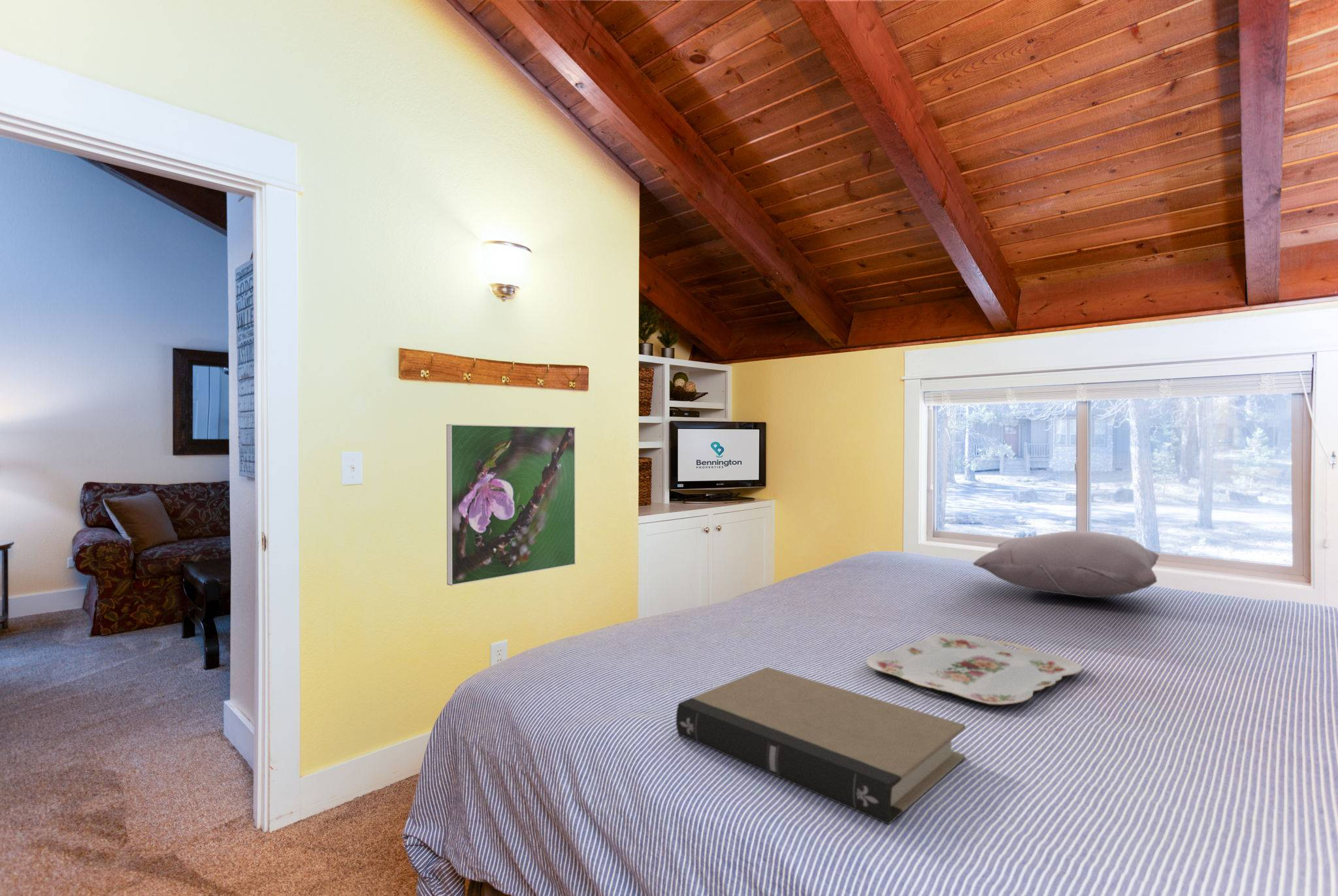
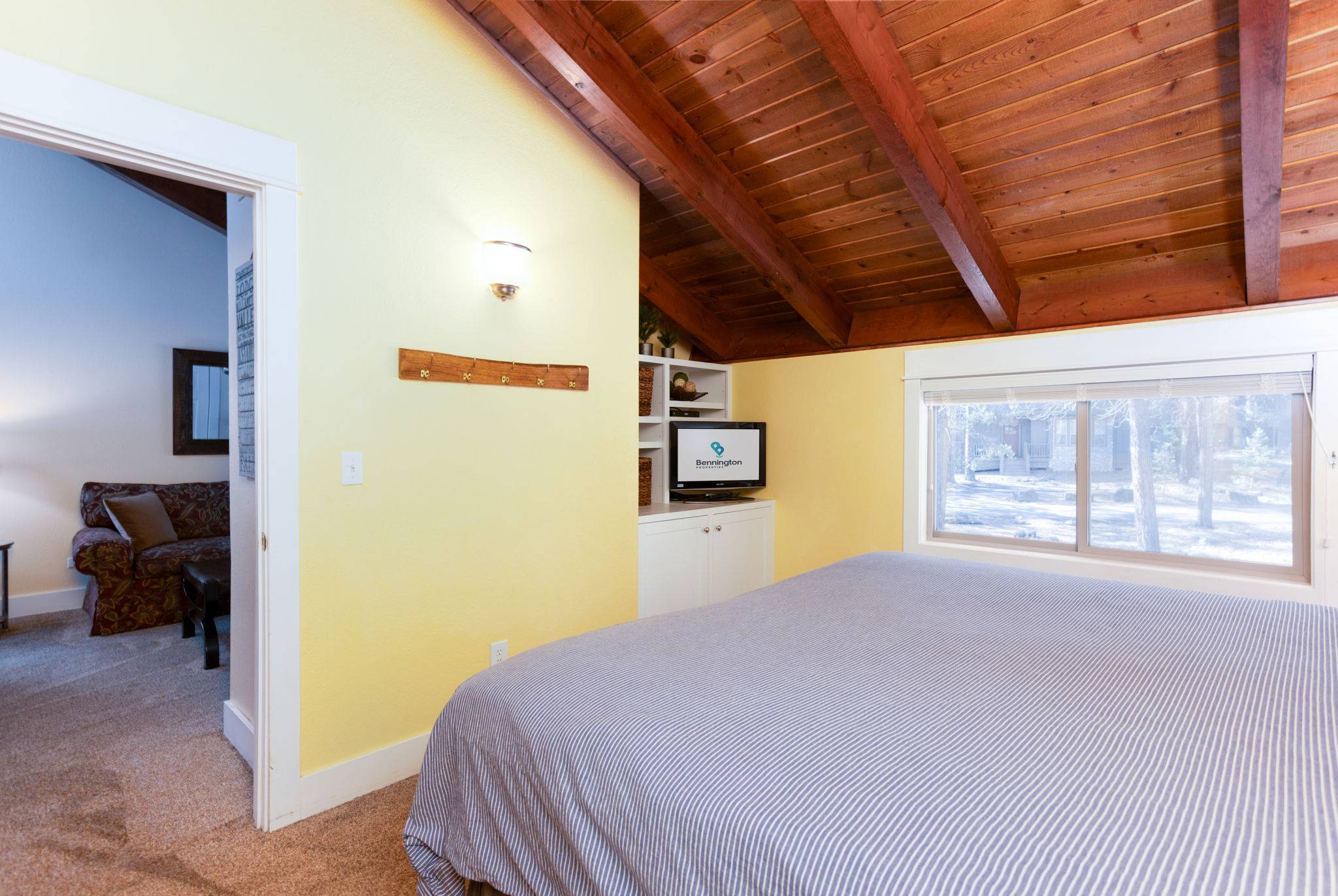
- pillow [972,530,1160,598]
- serving tray [866,633,1083,705]
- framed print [446,423,576,586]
- book [676,667,966,825]
